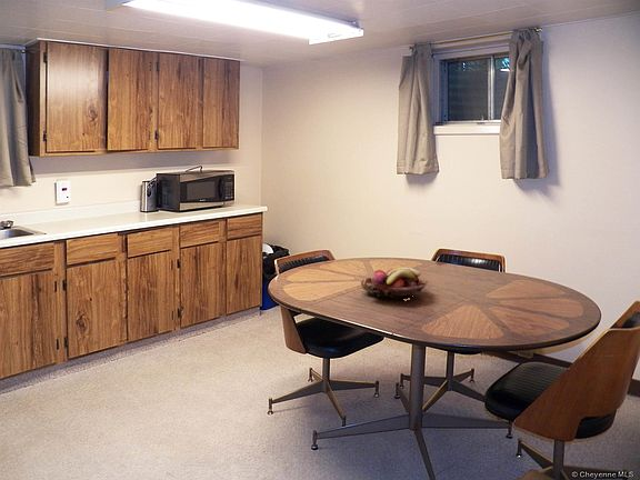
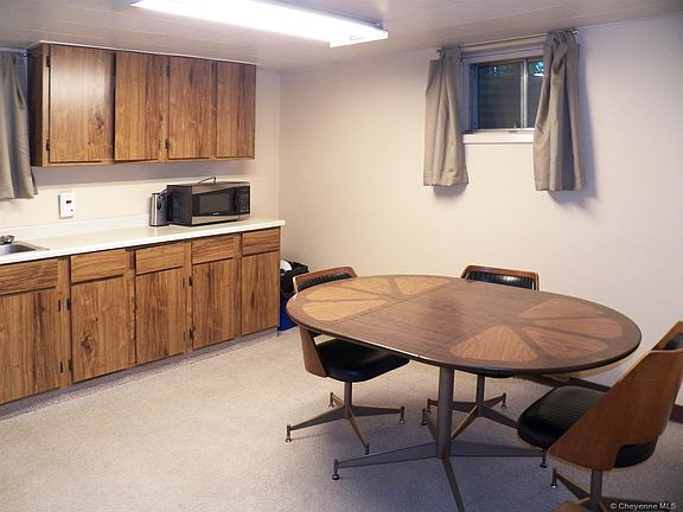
- fruit basket [360,267,429,300]
